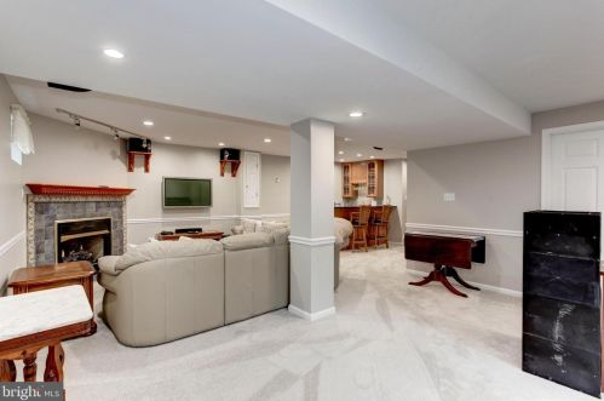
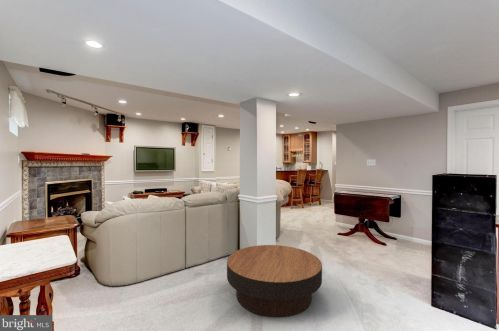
+ coffee table [226,244,323,318]
